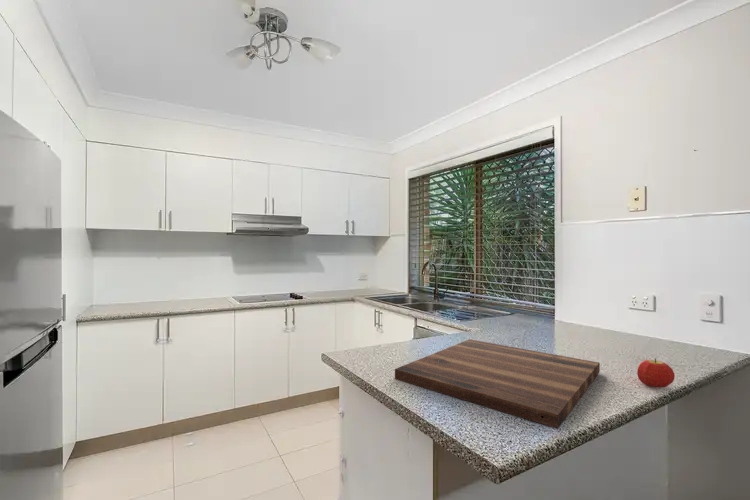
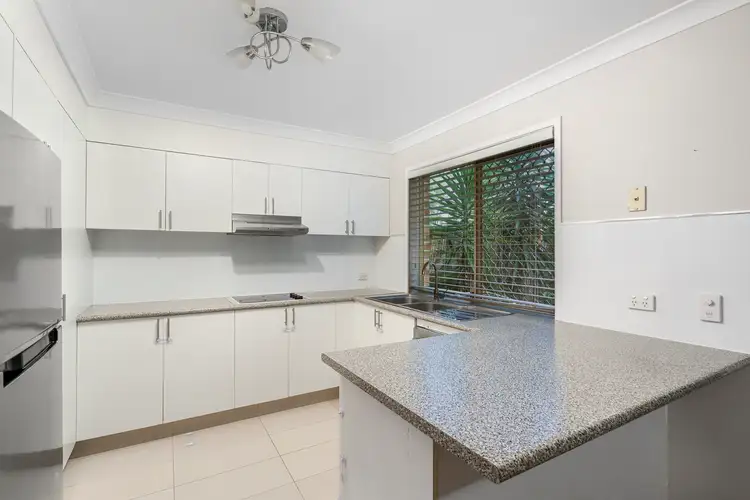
- fruit [636,358,676,388]
- cutting board [394,338,601,429]
